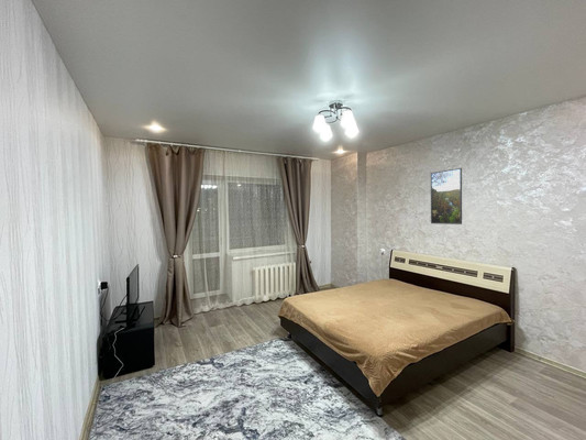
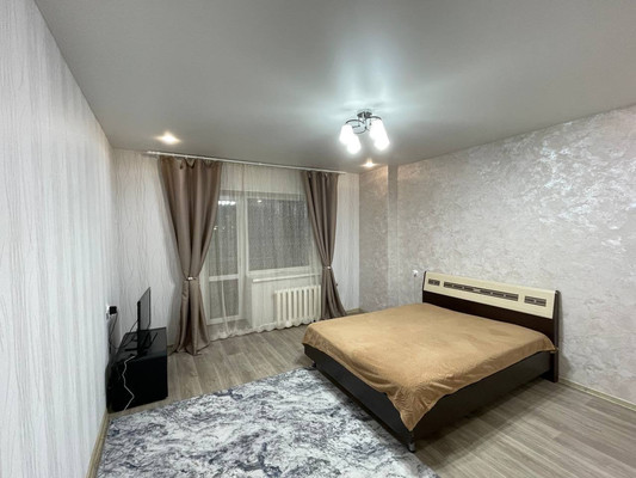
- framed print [430,167,463,226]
